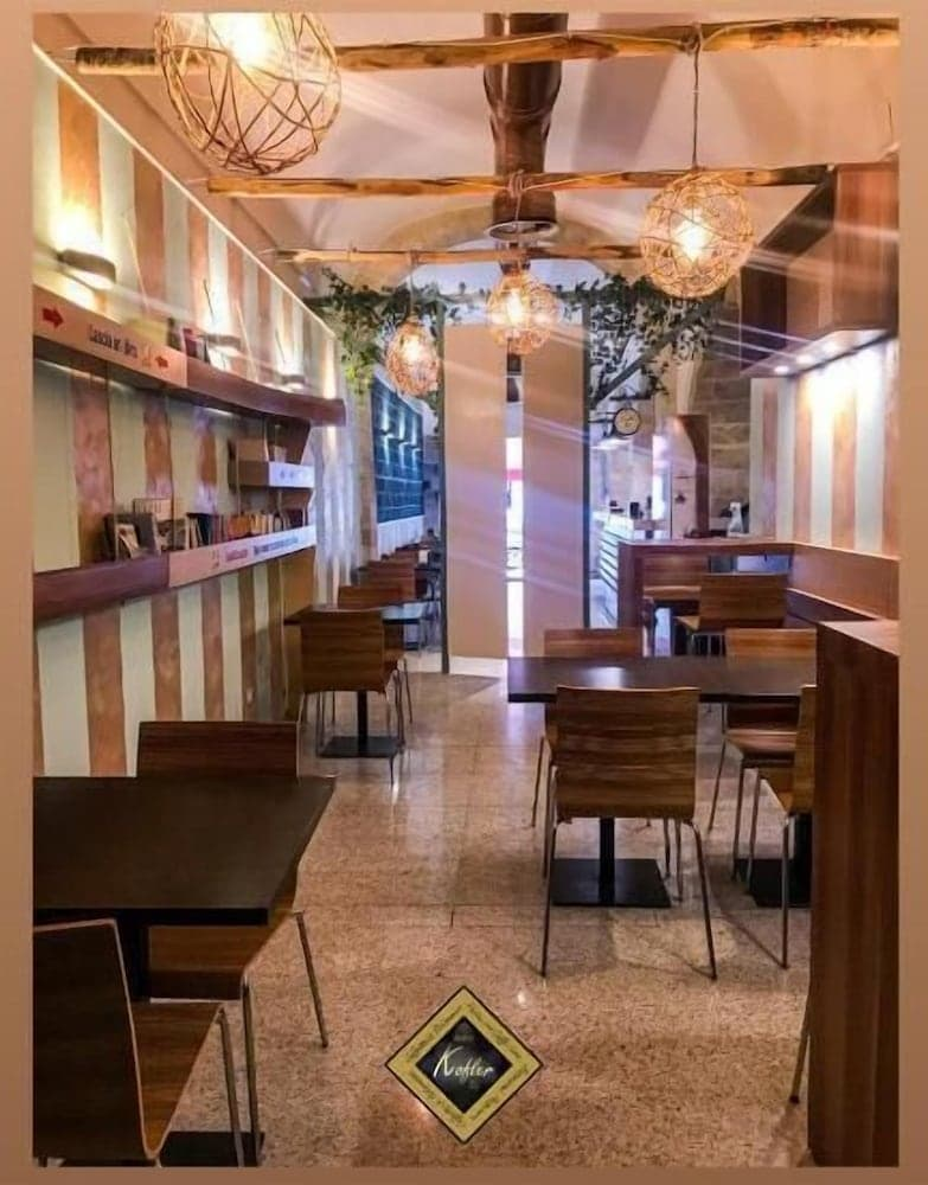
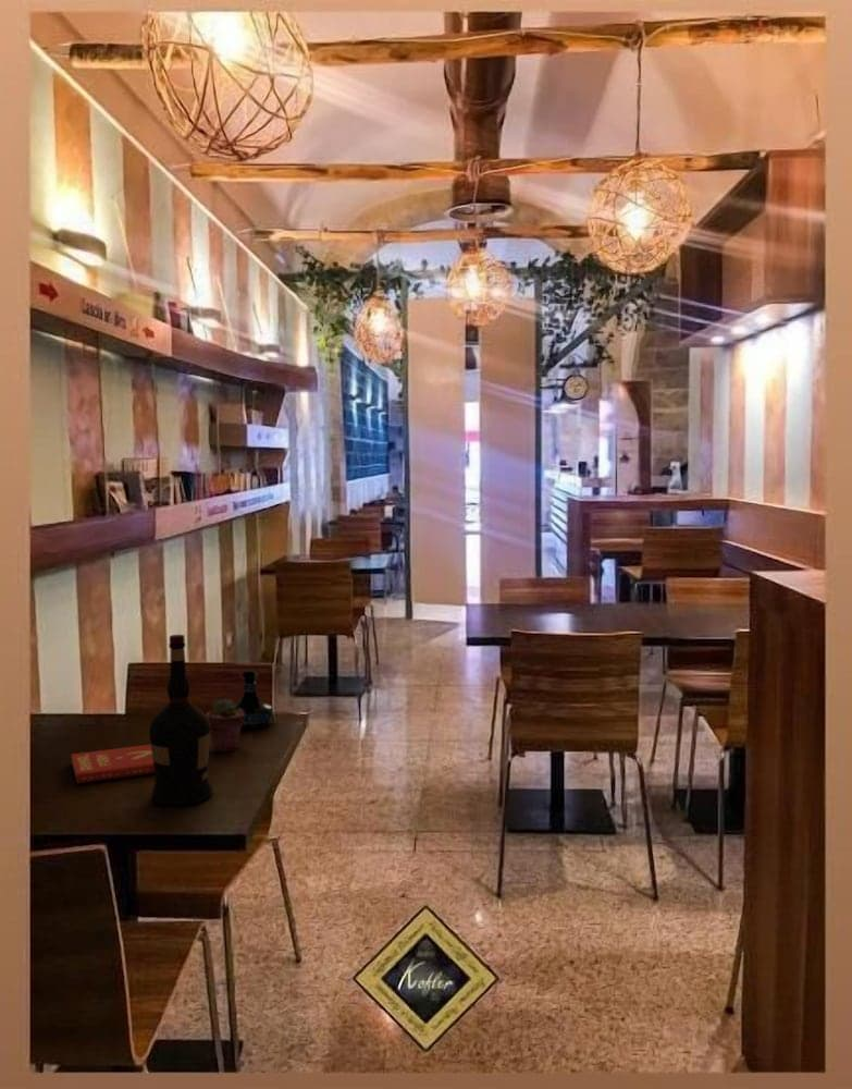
+ book [70,744,155,784]
+ potted succulent [205,697,245,752]
+ liquor [148,634,213,806]
+ tequila bottle [234,669,273,730]
